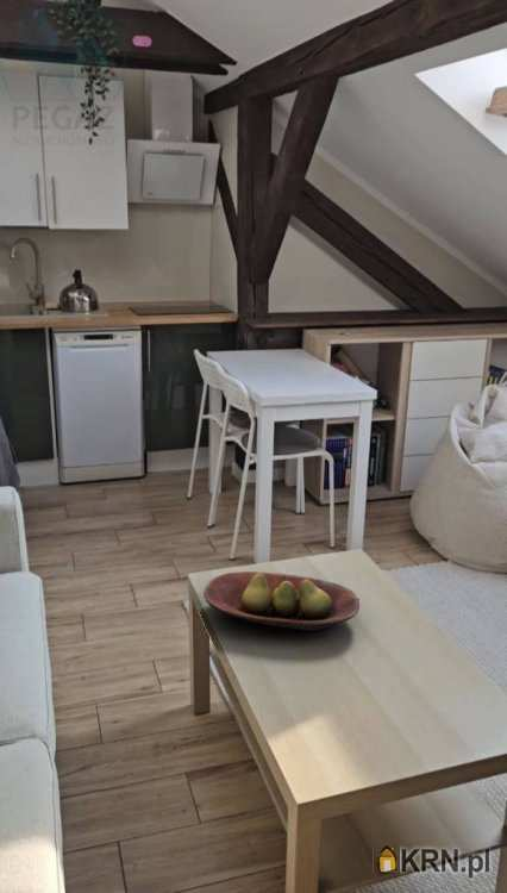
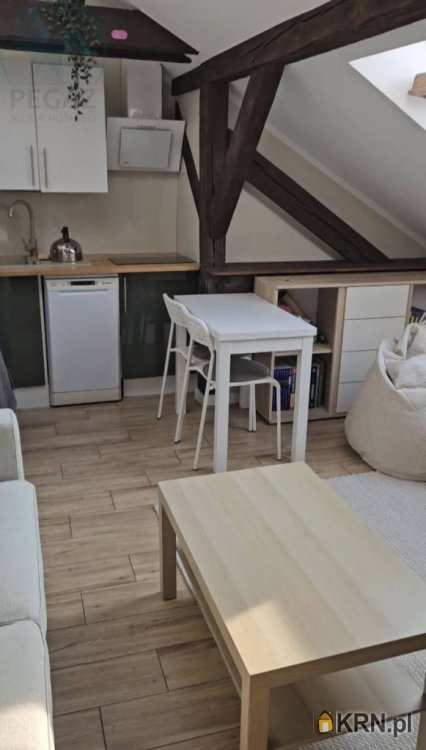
- fruit bowl [202,570,361,632]
